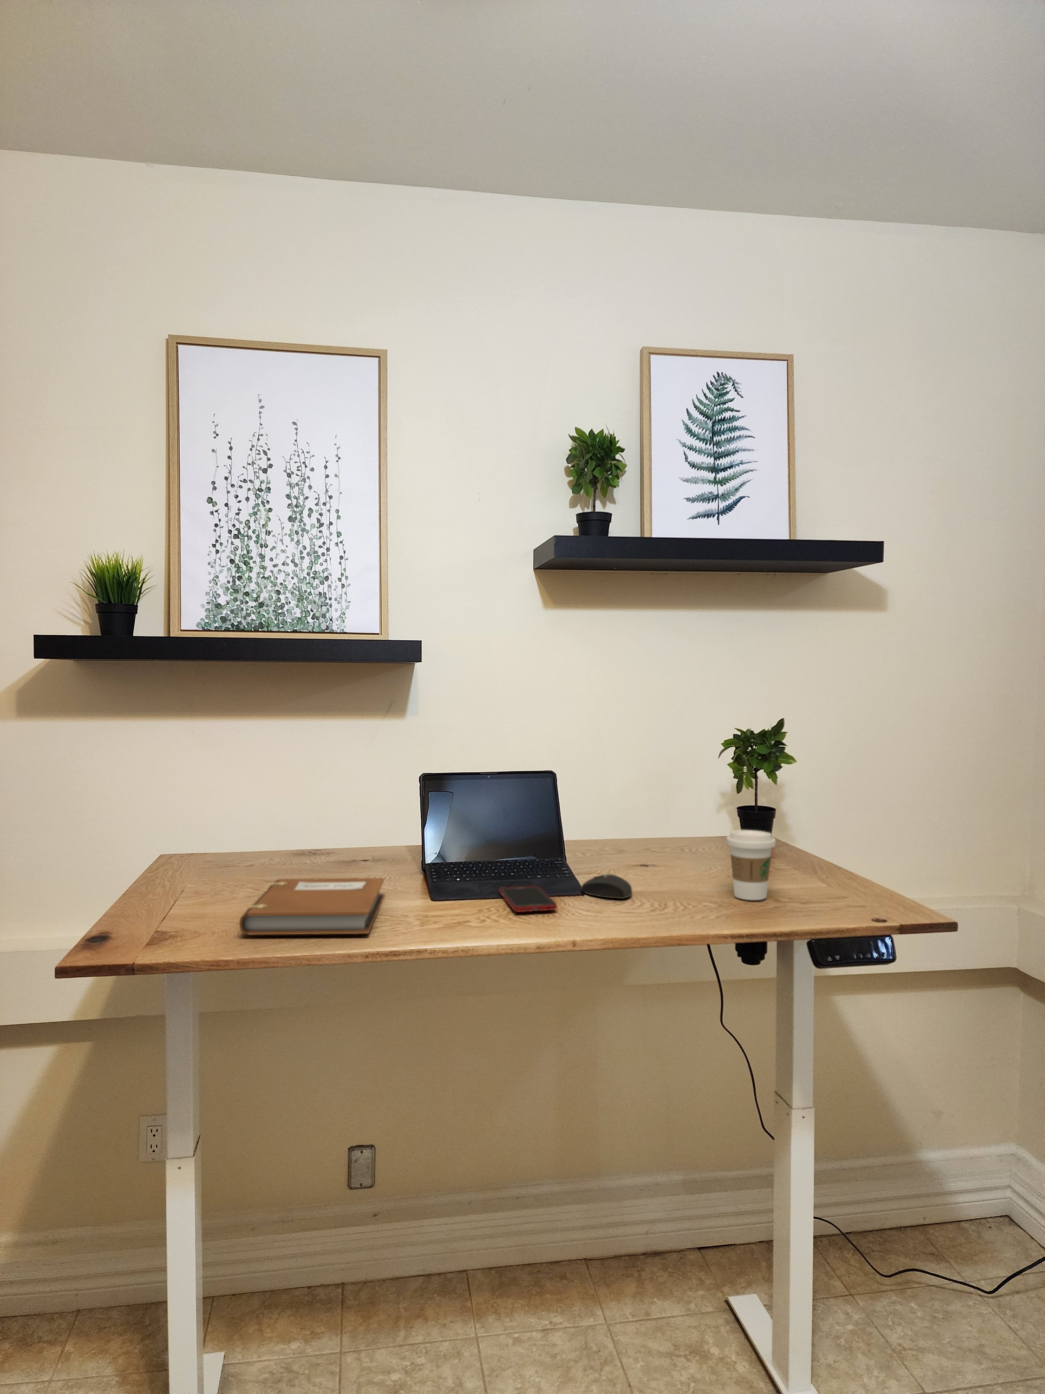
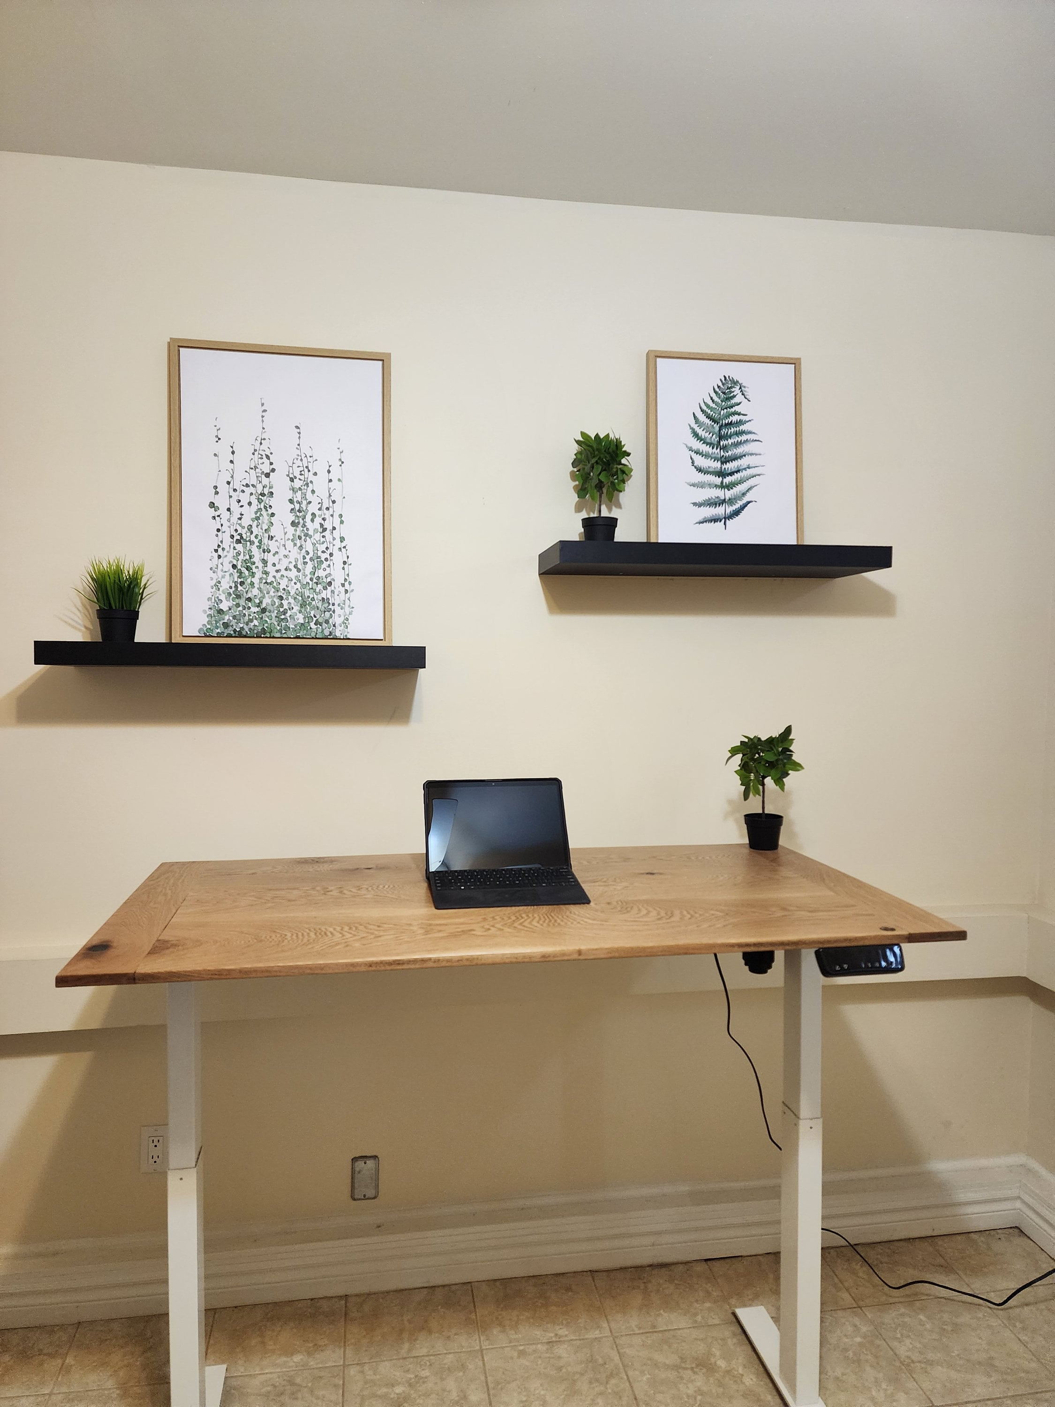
- mouse [581,874,632,899]
- cell phone [498,885,558,912]
- notebook [239,877,384,935]
- coffee cup [726,830,776,900]
